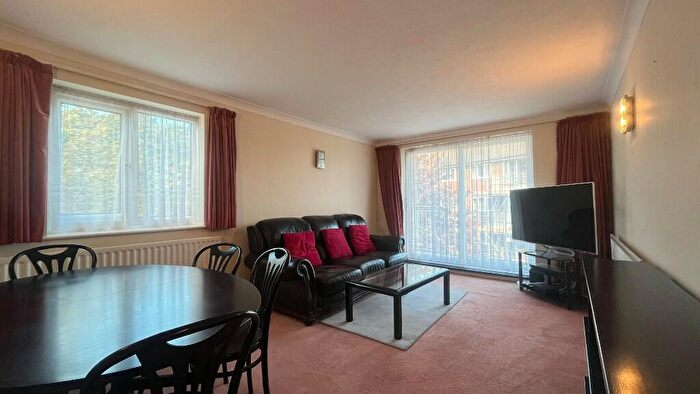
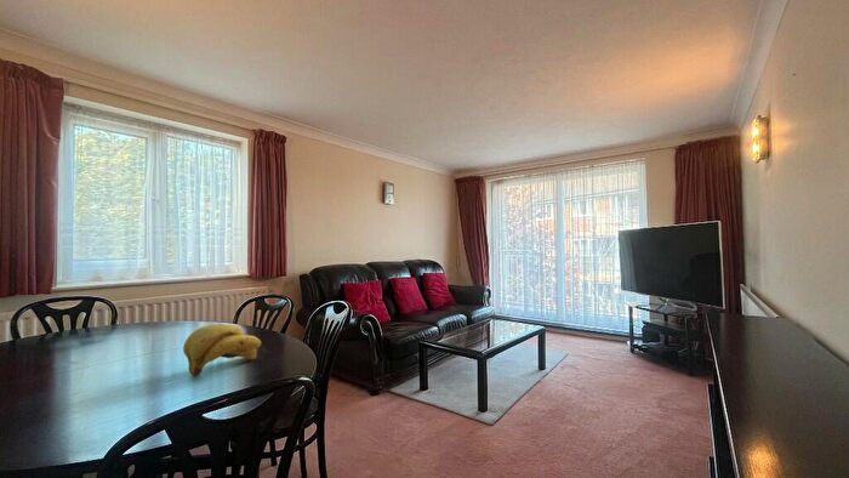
+ banana bunch [182,323,262,376]
